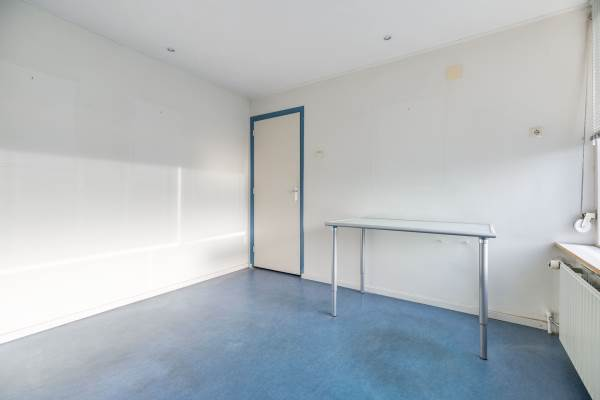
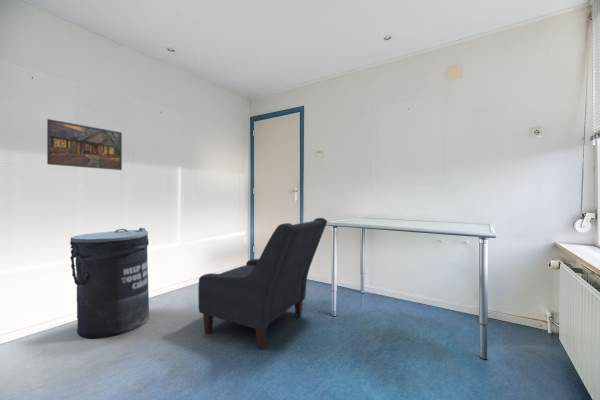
+ trash can [69,227,150,339]
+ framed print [46,118,123,171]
+ chair [197,217,328,350]
